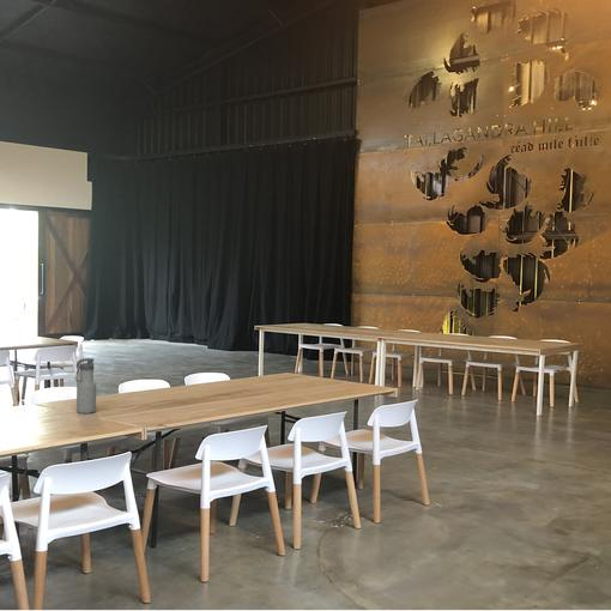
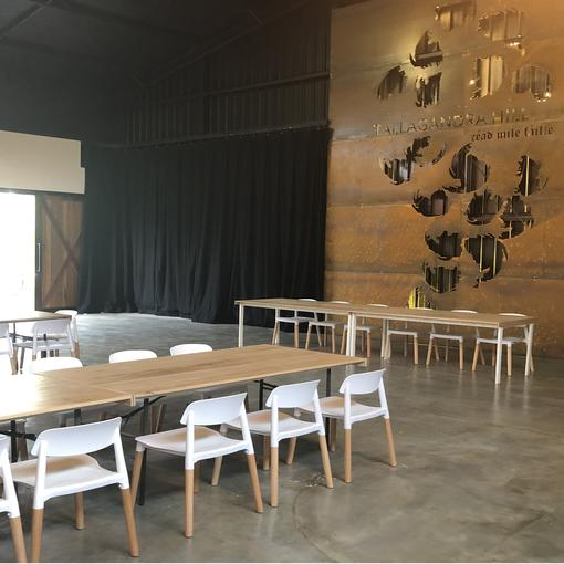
- water bottle [74,357,97,415]
